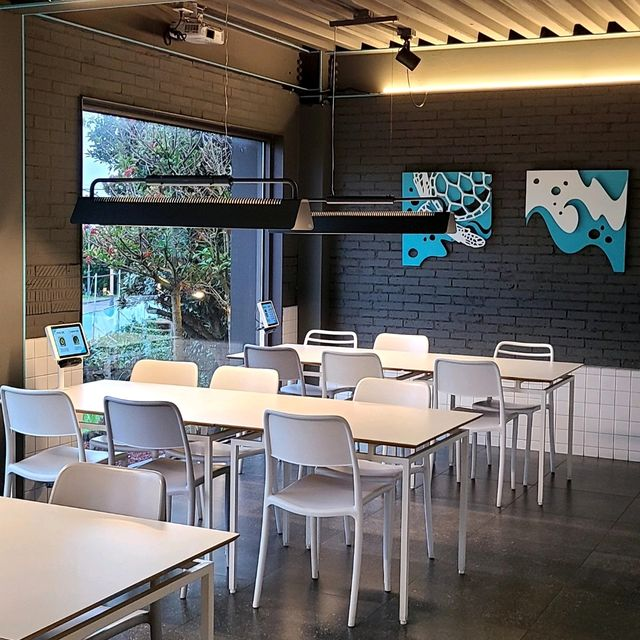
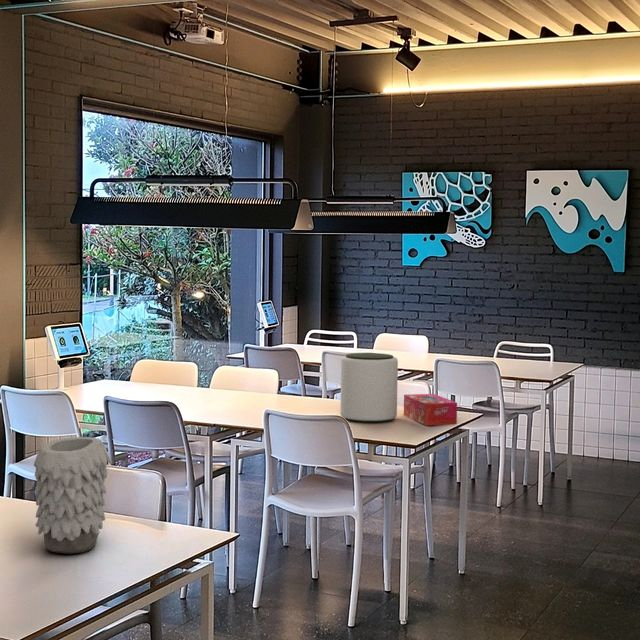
+ tissue box [403,393,458,426]
+ plant pot [339,352,399,423]
+ vase [33,436,113,555]
